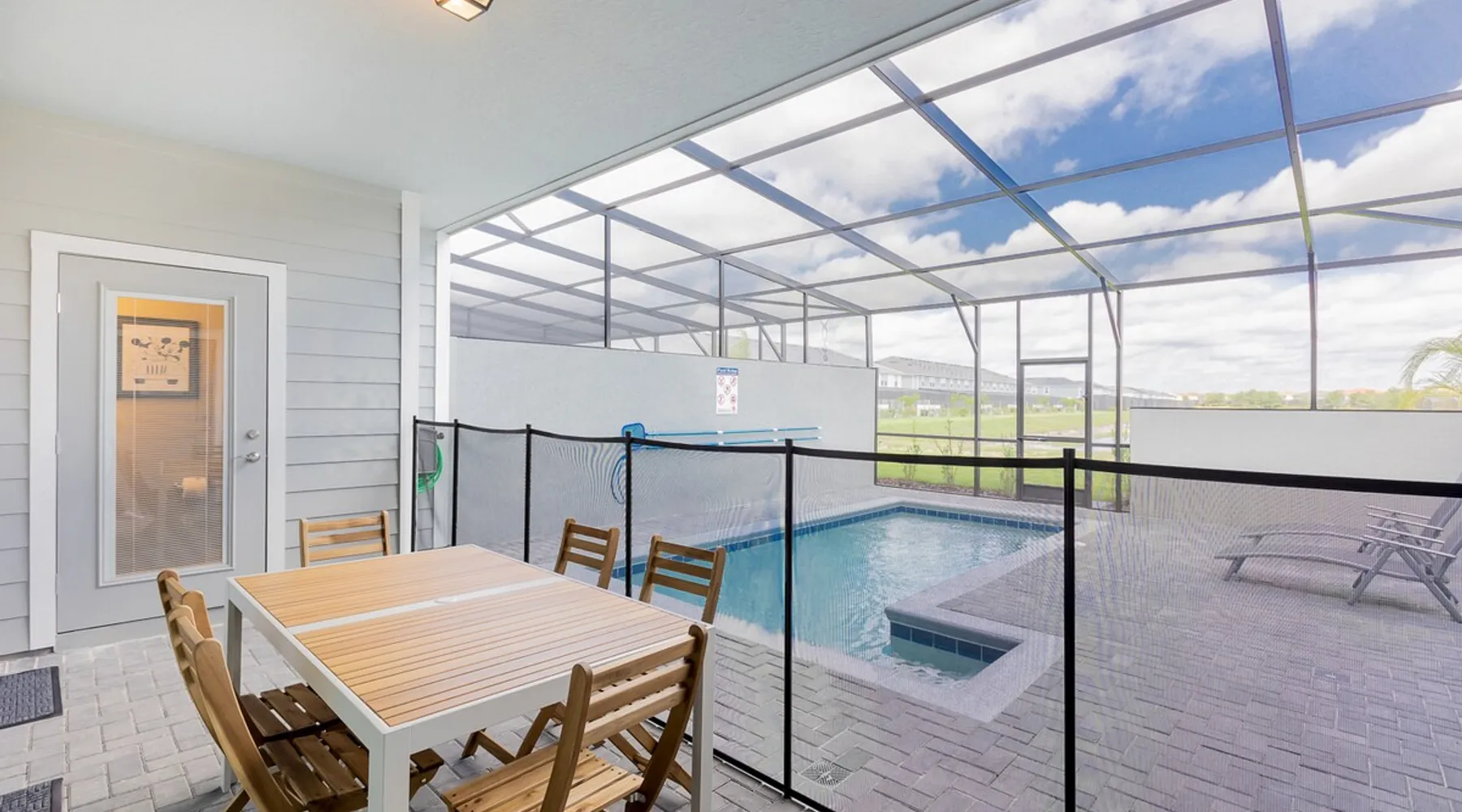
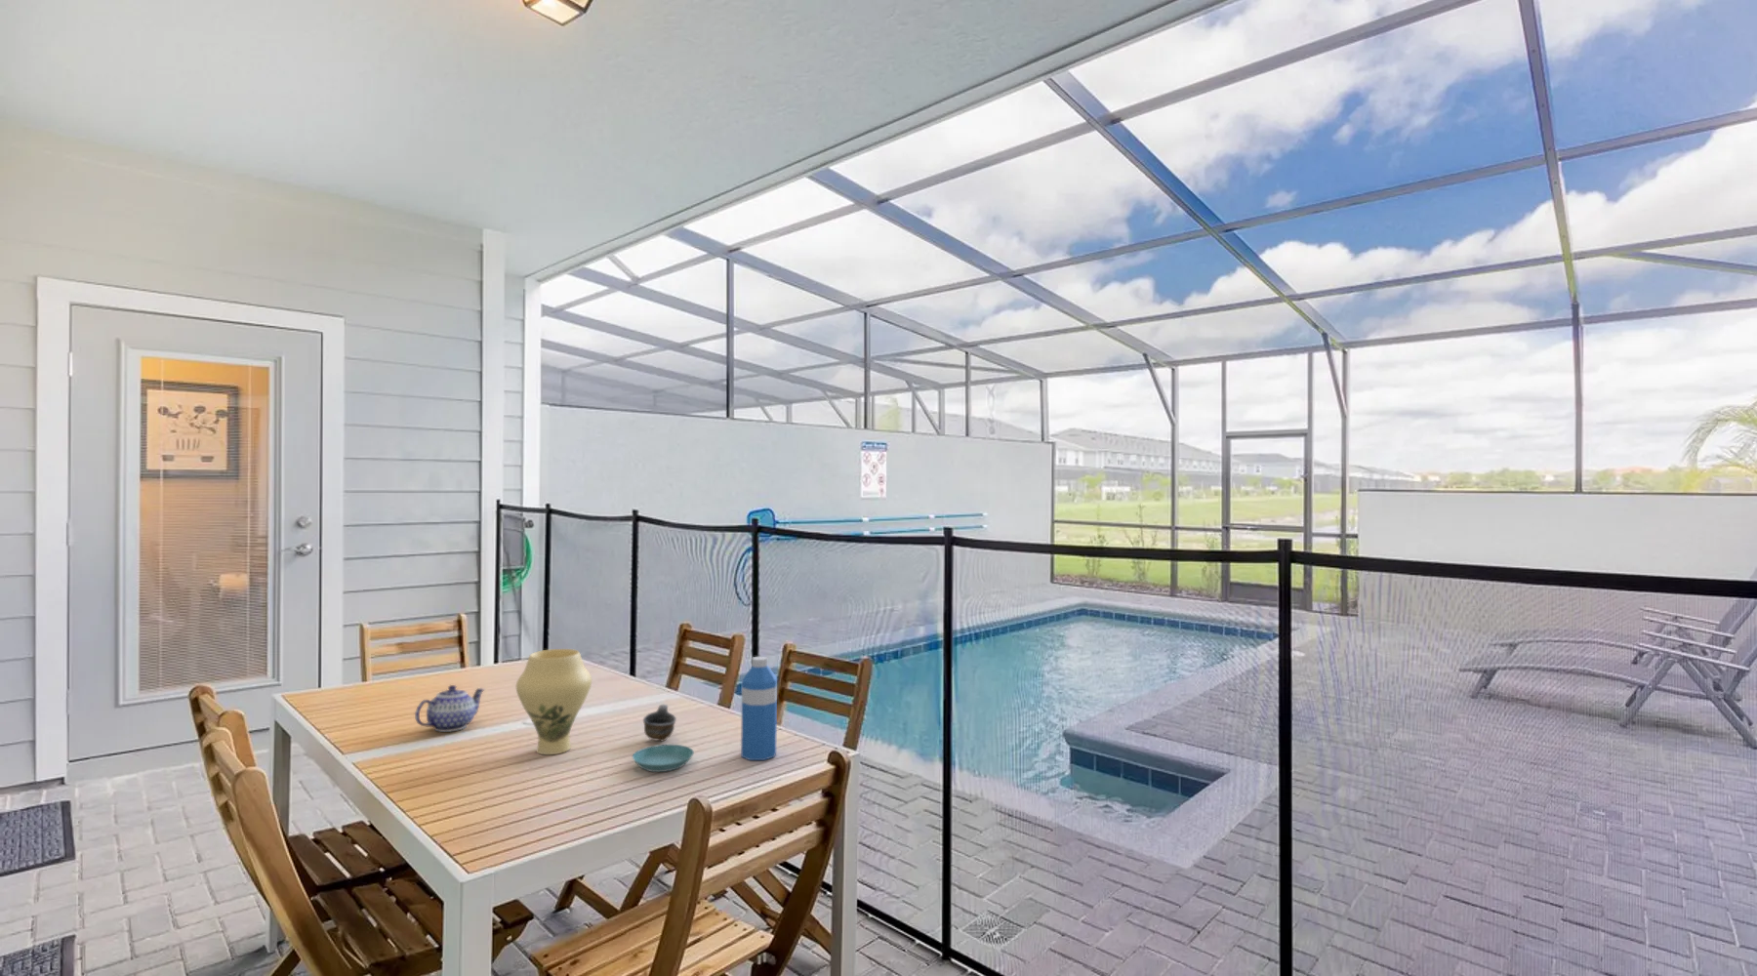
+ vase [516,648,592,755]
+ cup [642,703,678,742]
+ water bottle [740,656,778,761]
+ saucer [632,744,695,773]
+ teapot [413,684,486,733]
